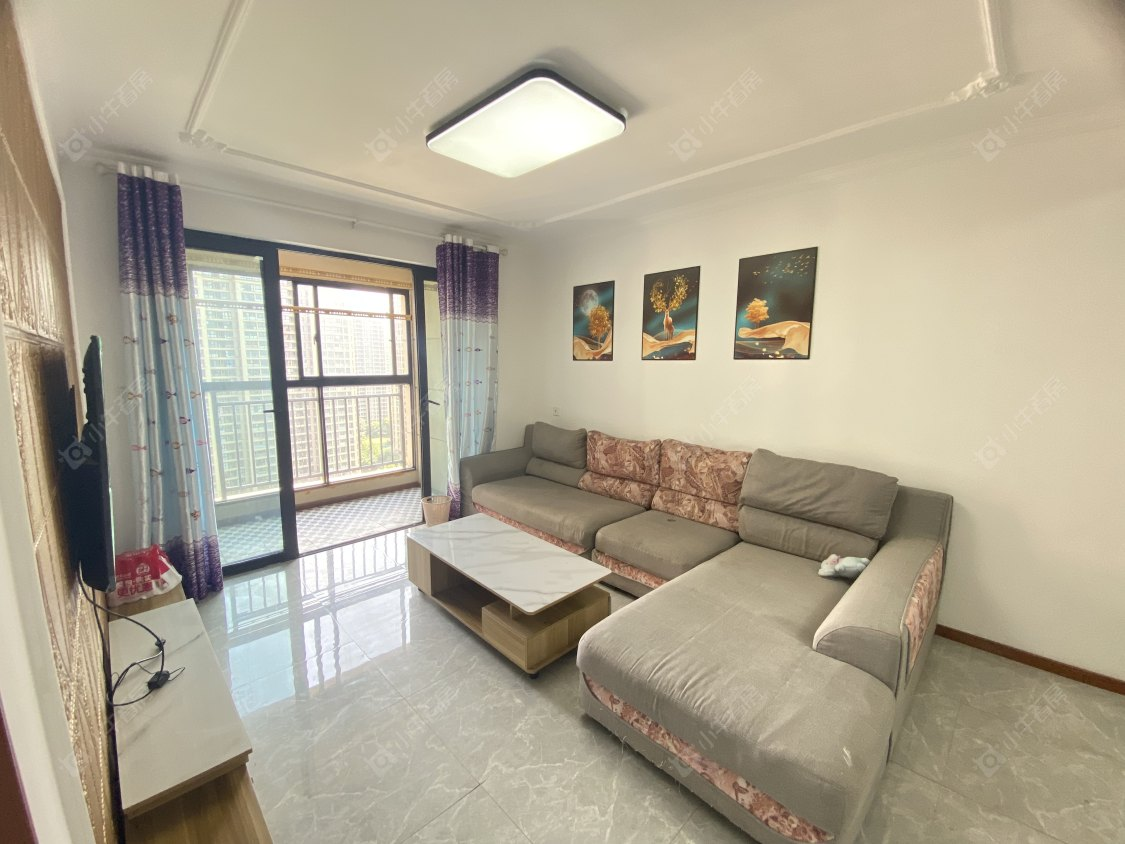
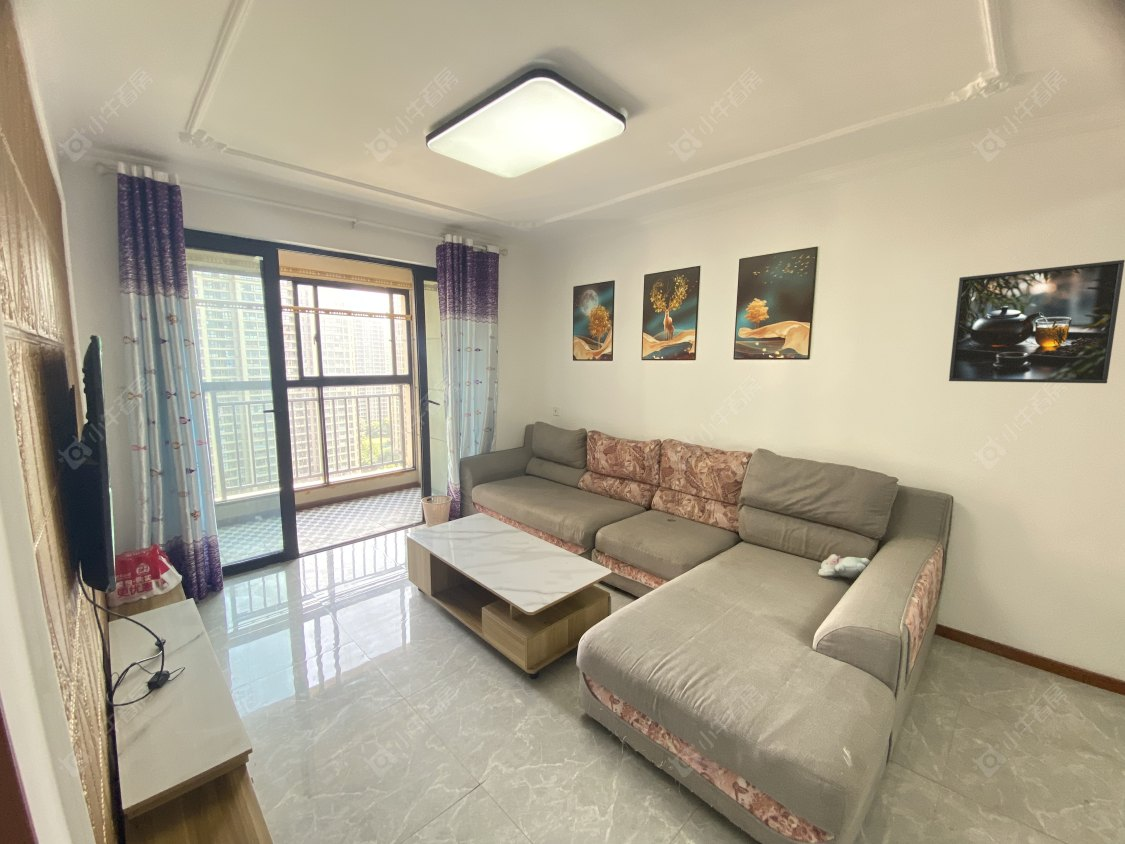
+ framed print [948,259,1125,384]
